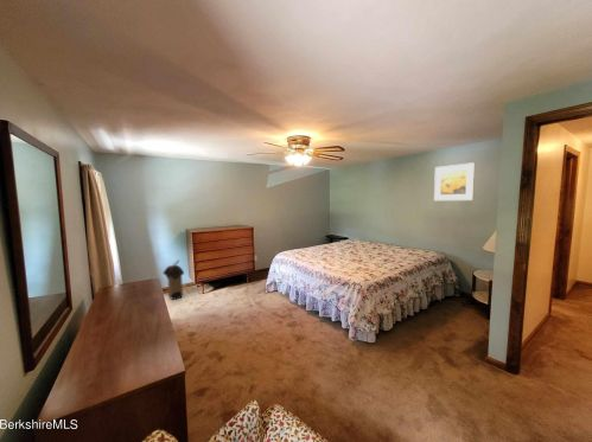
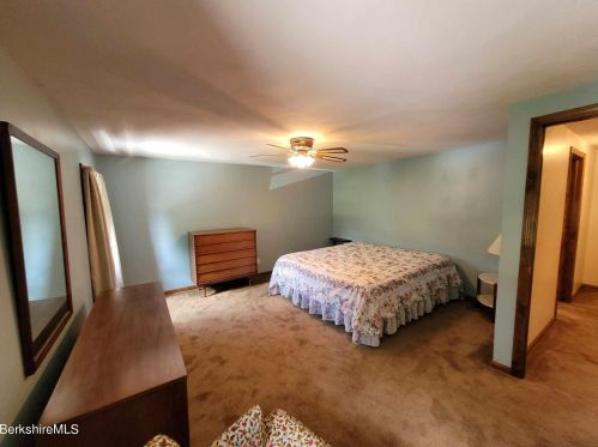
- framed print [433,161,476,201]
- laundry hamper [163,260,185,301]
